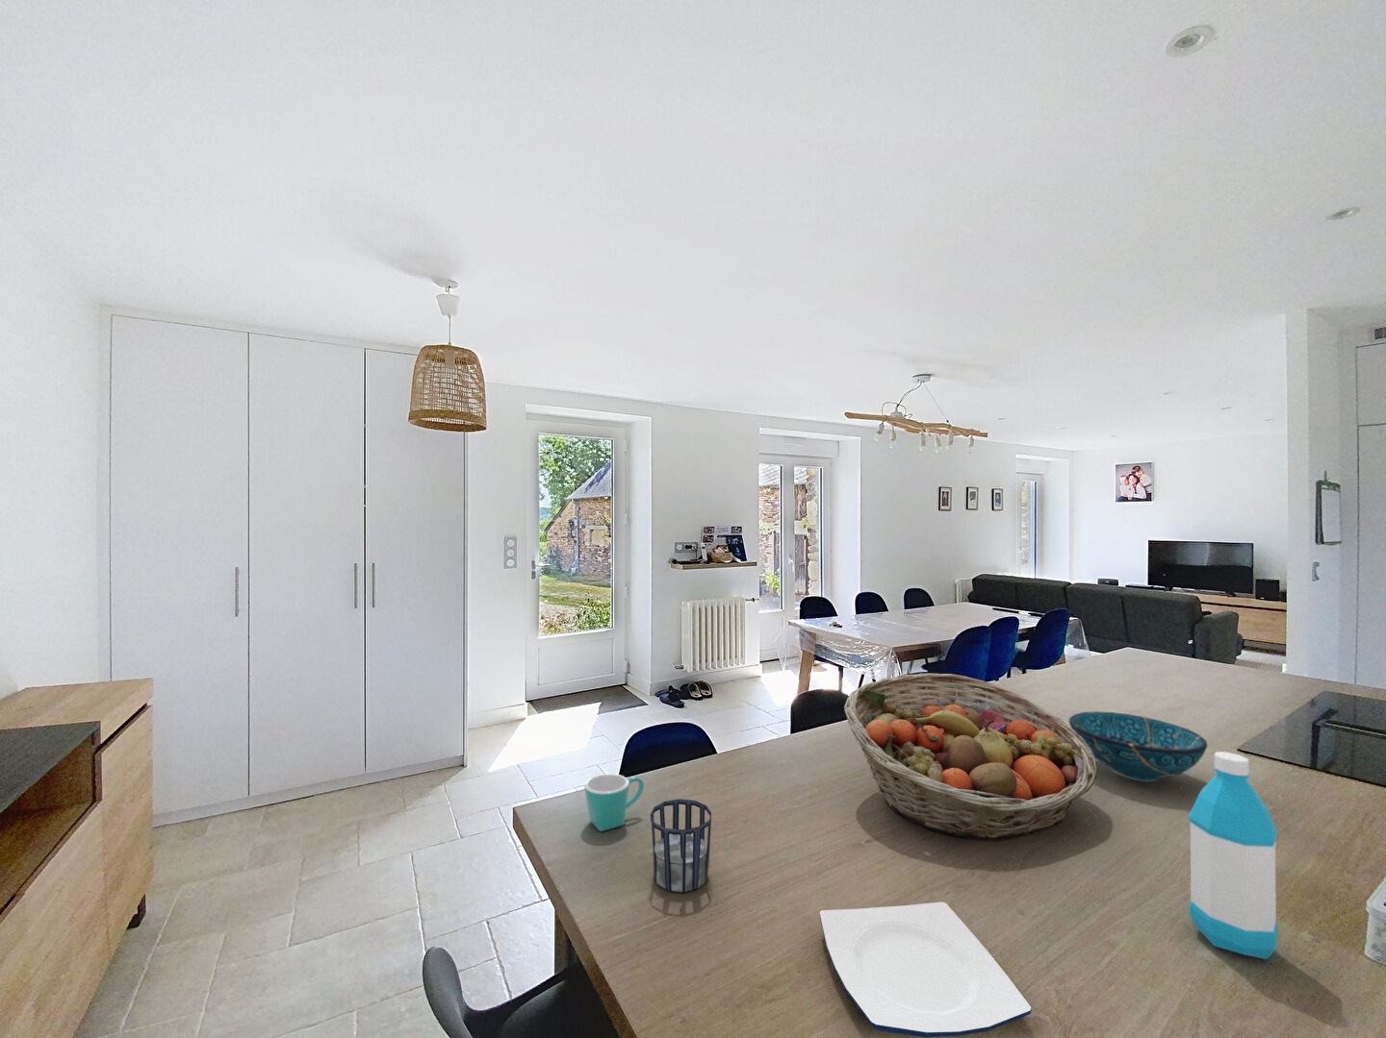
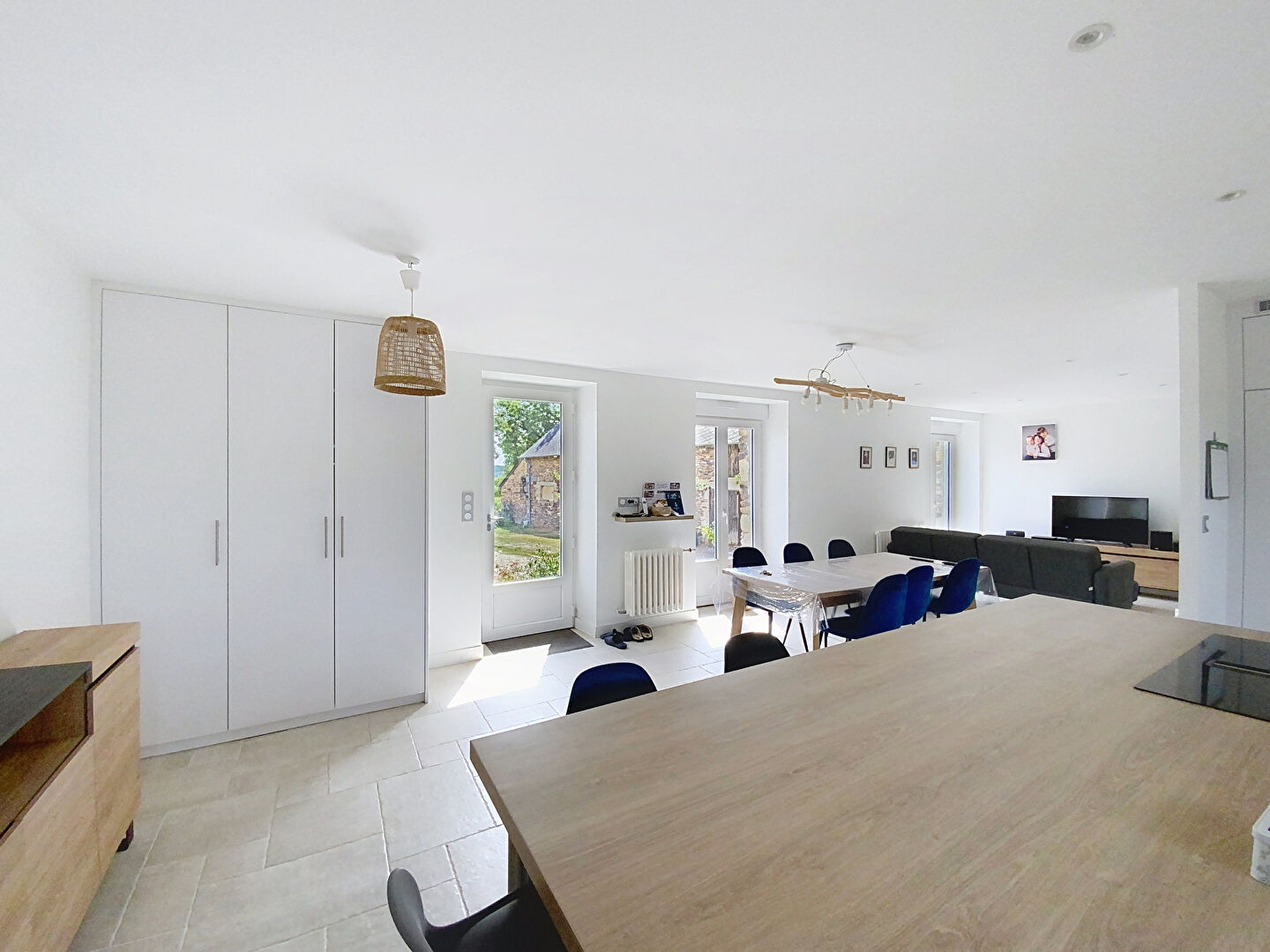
- fruit basket [844,673,1098,842]
- decorative bowl [1067,710,1209,783]
- water bottle [1187,750,1279,961]
- mug [583,773,645,832]
- cup [648,798,713,894]
- plate [819,902,1032,1038]
